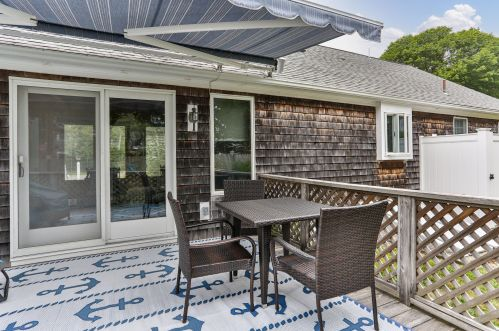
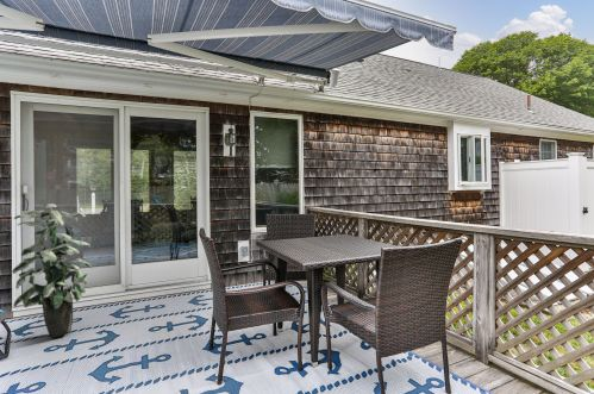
+ indoor plant [11,202,93,339]
